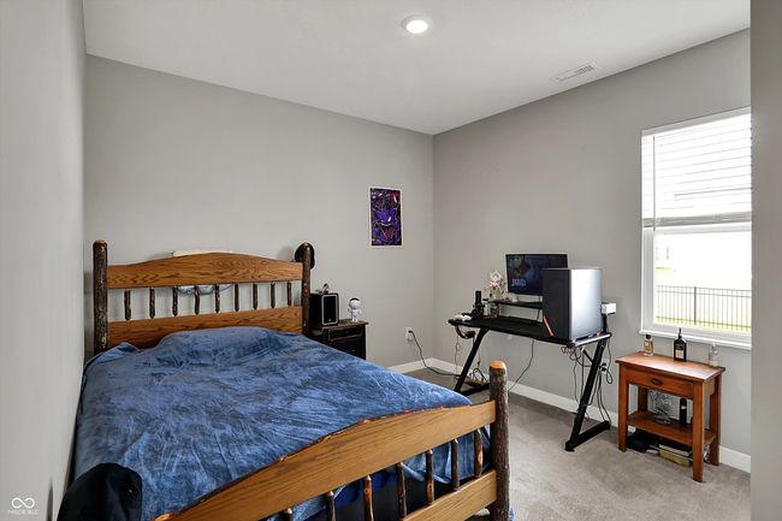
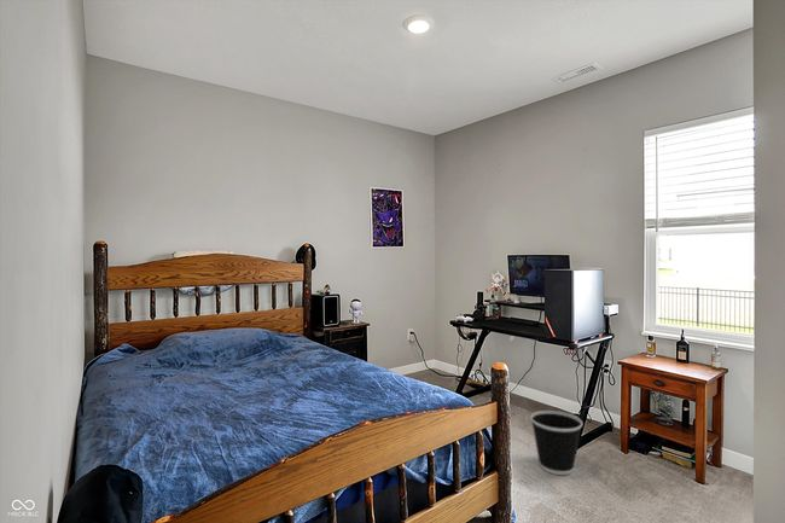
+ wastebasket [529,409,583,476]
